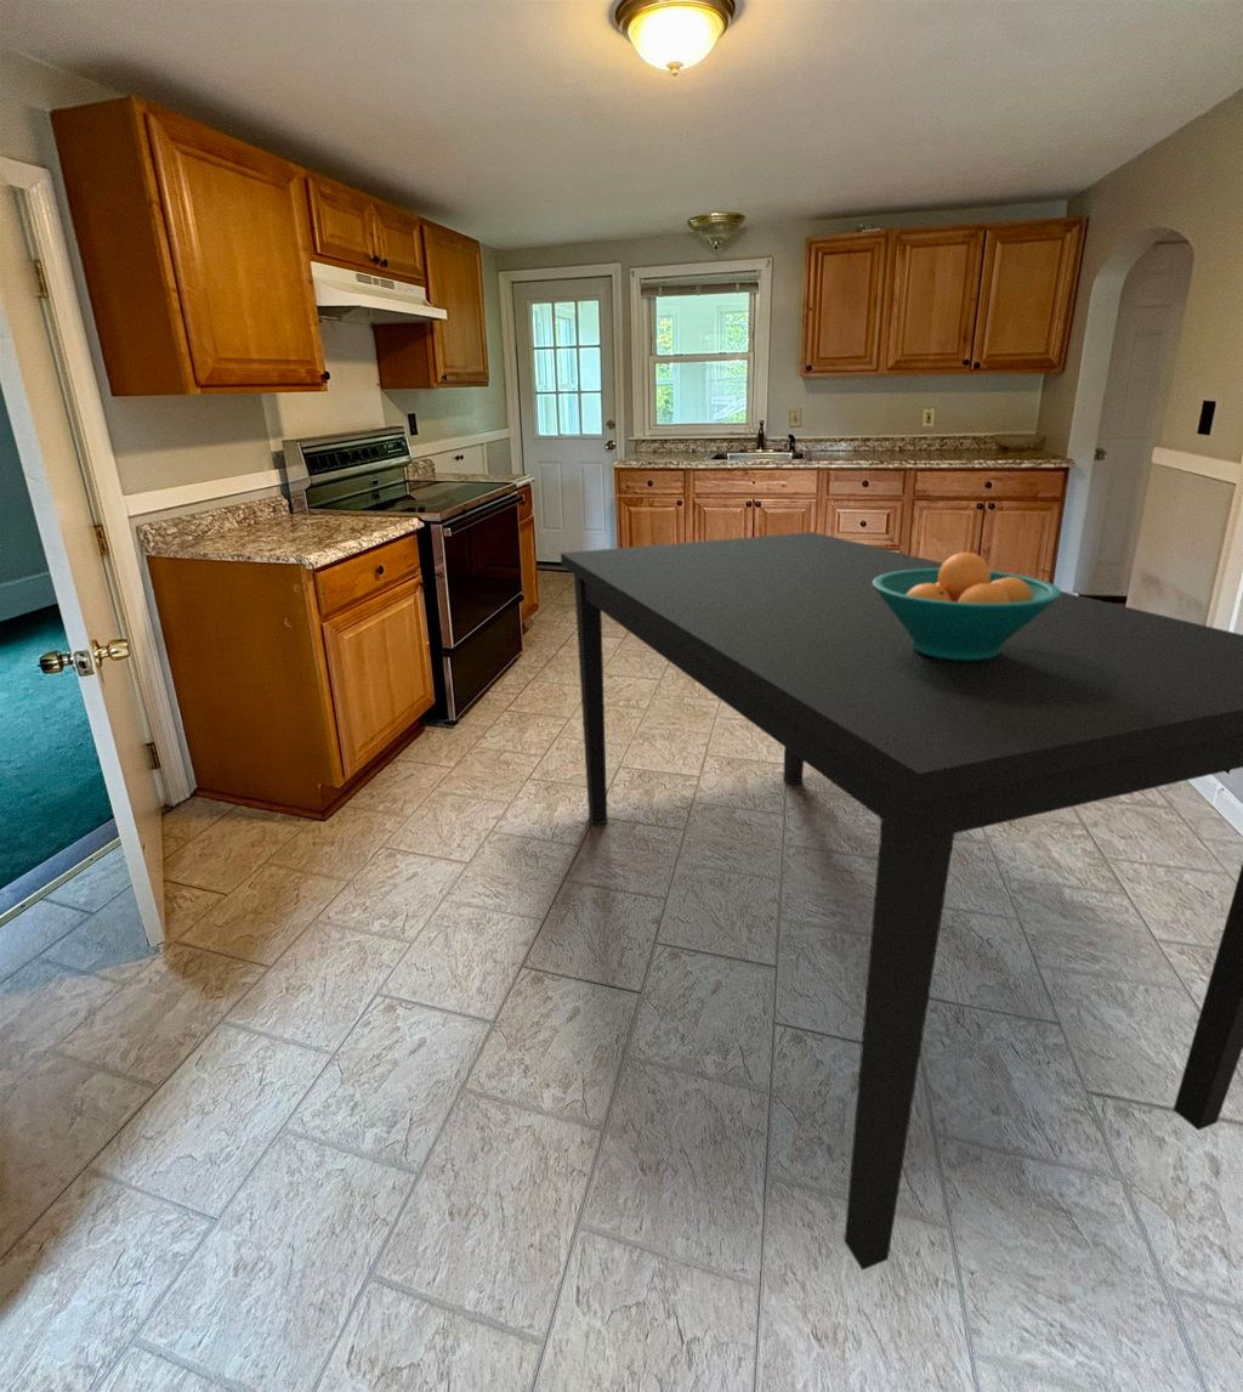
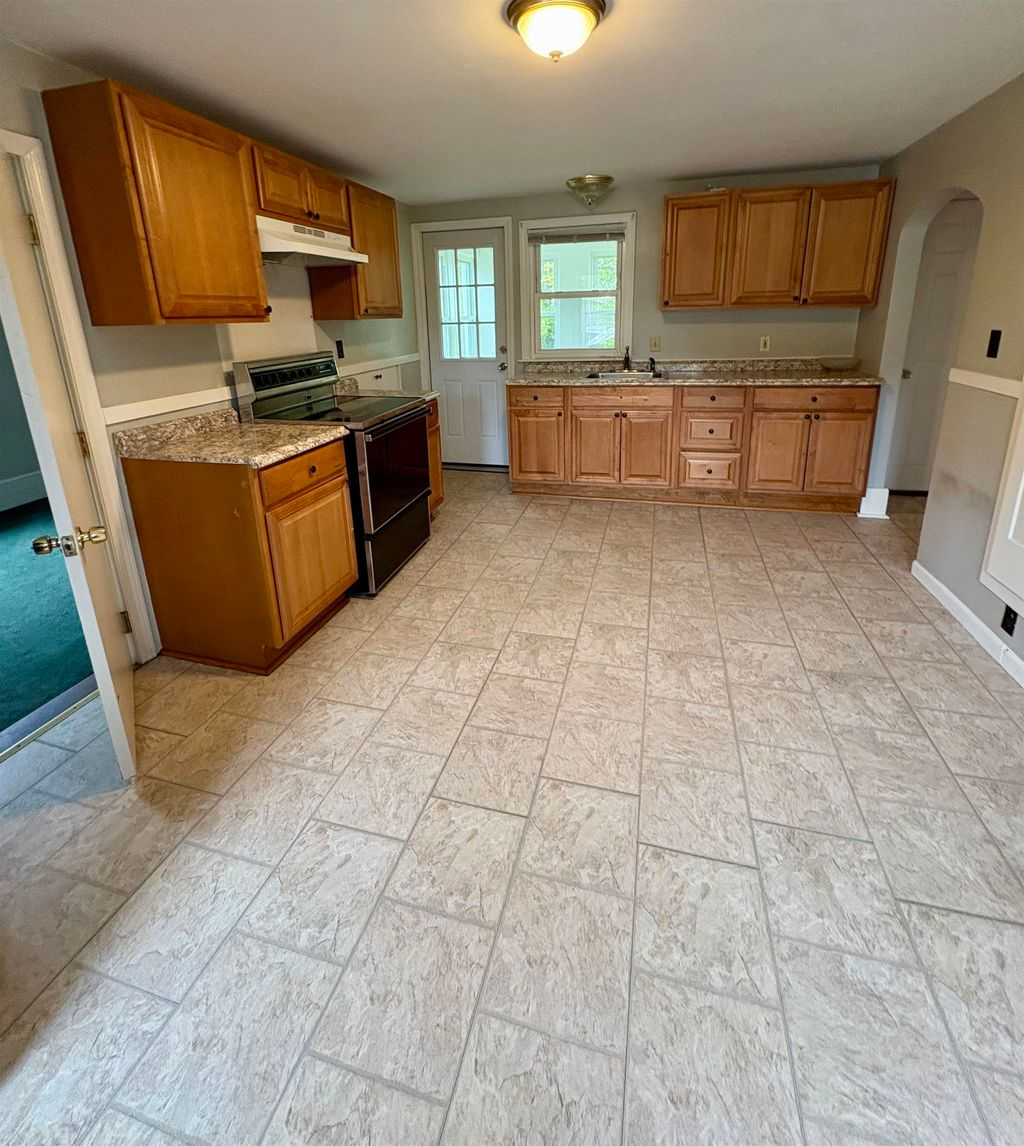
- fruit bowl [873,551,1062,661]
- dining table [560,531,1243,1272]
